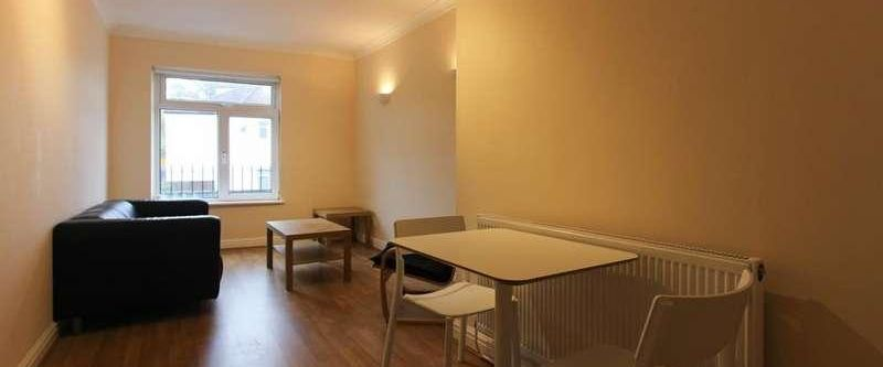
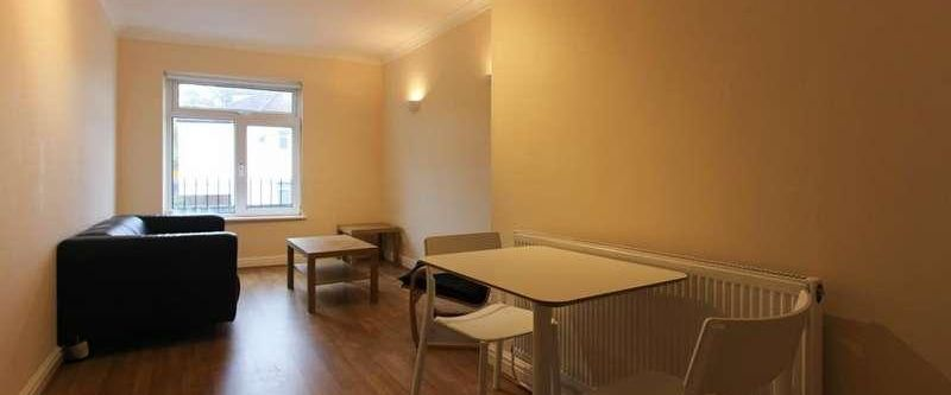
+ potted plant [63,336,89,362]
